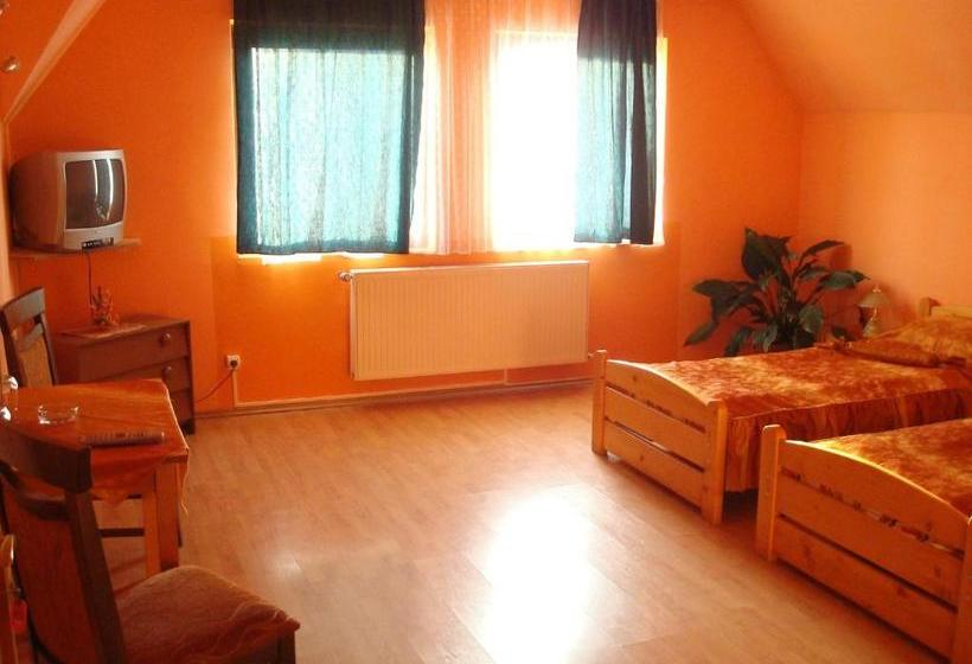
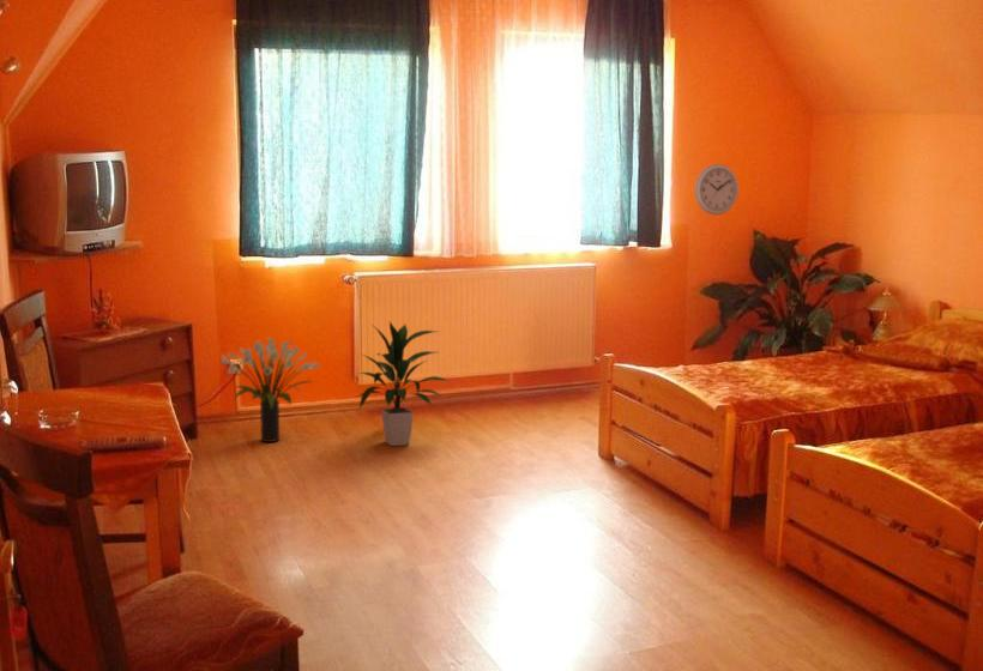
+ indoor plant [355,320,452,447]
+ wall clock [694,163,740,216]
+ potted plant [221,337,320,443]
